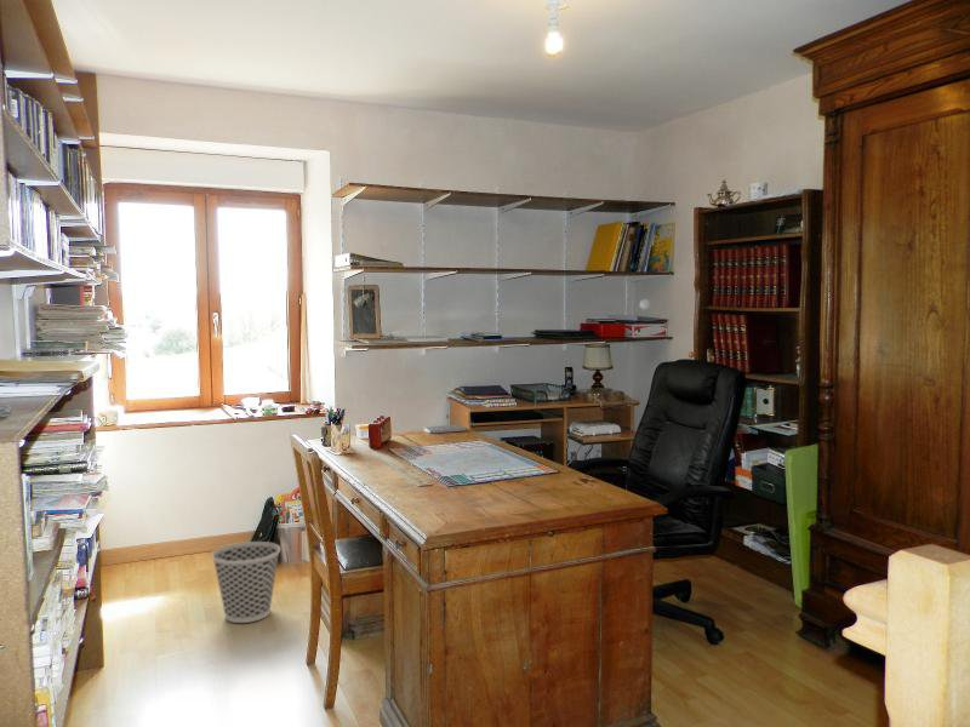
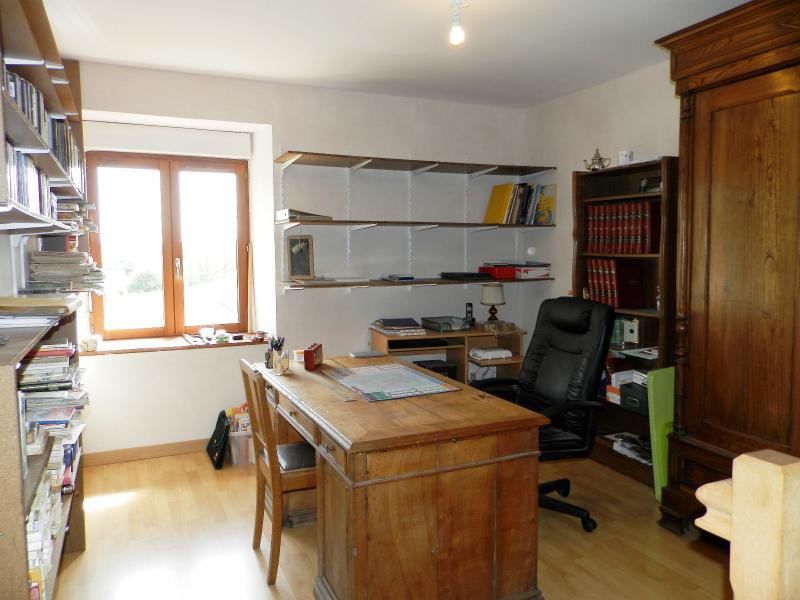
- wastebasket [211,540,281,624]
